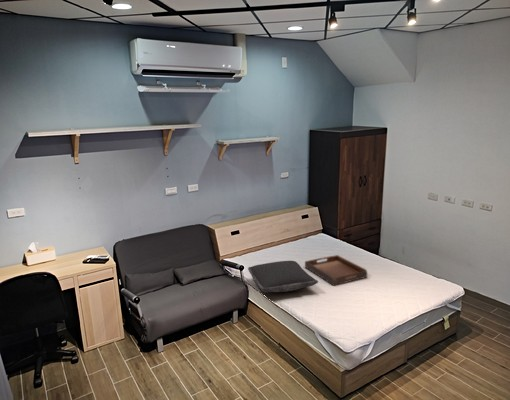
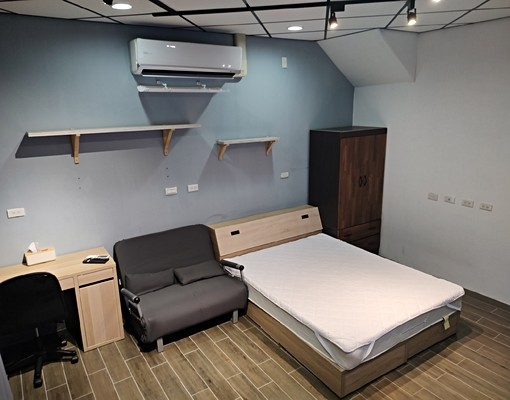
- serving tray [304,254,368,287]
- pillow [247,260,319,293]
